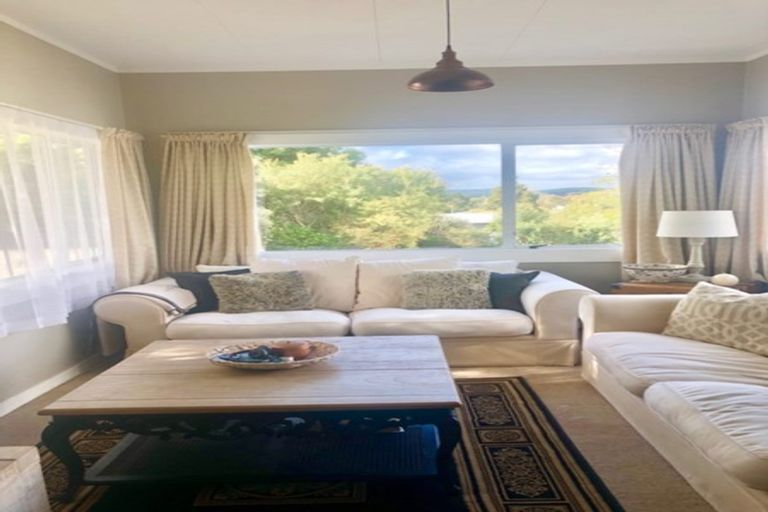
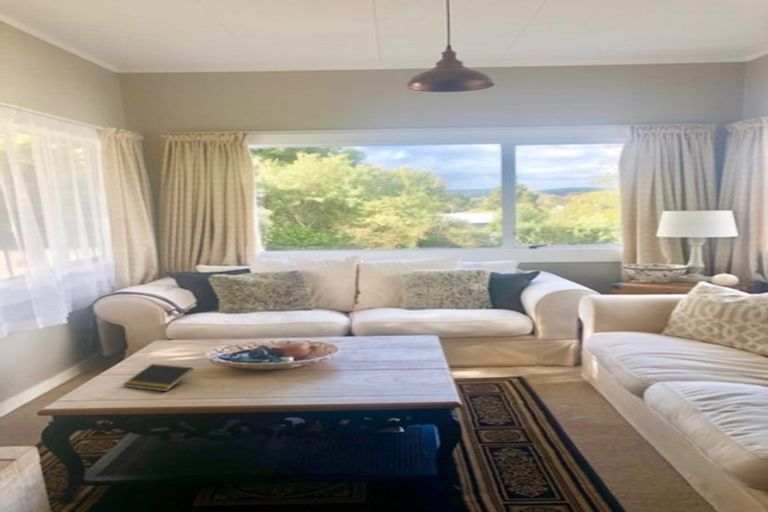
+ notepad [123,363,195,392]
